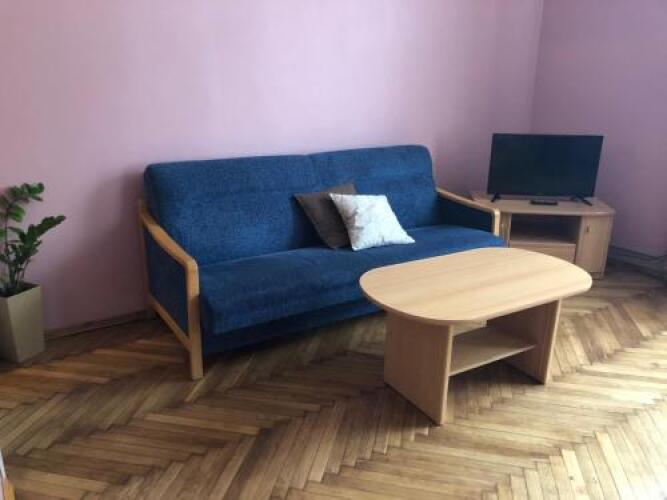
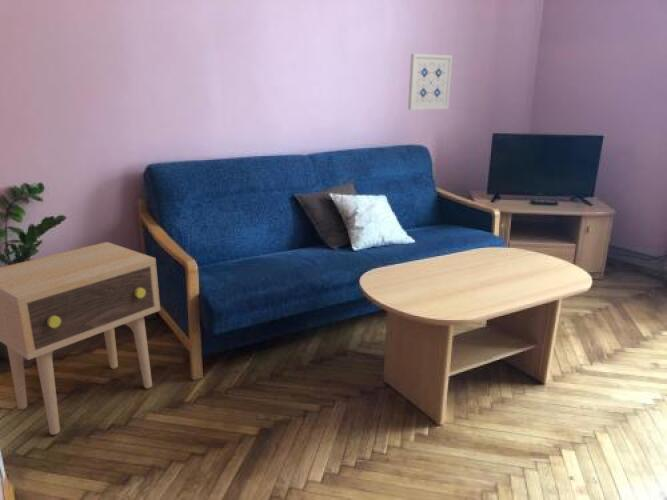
+ wall art [407,53,453,111]
+ side table [0,241,161,436]
